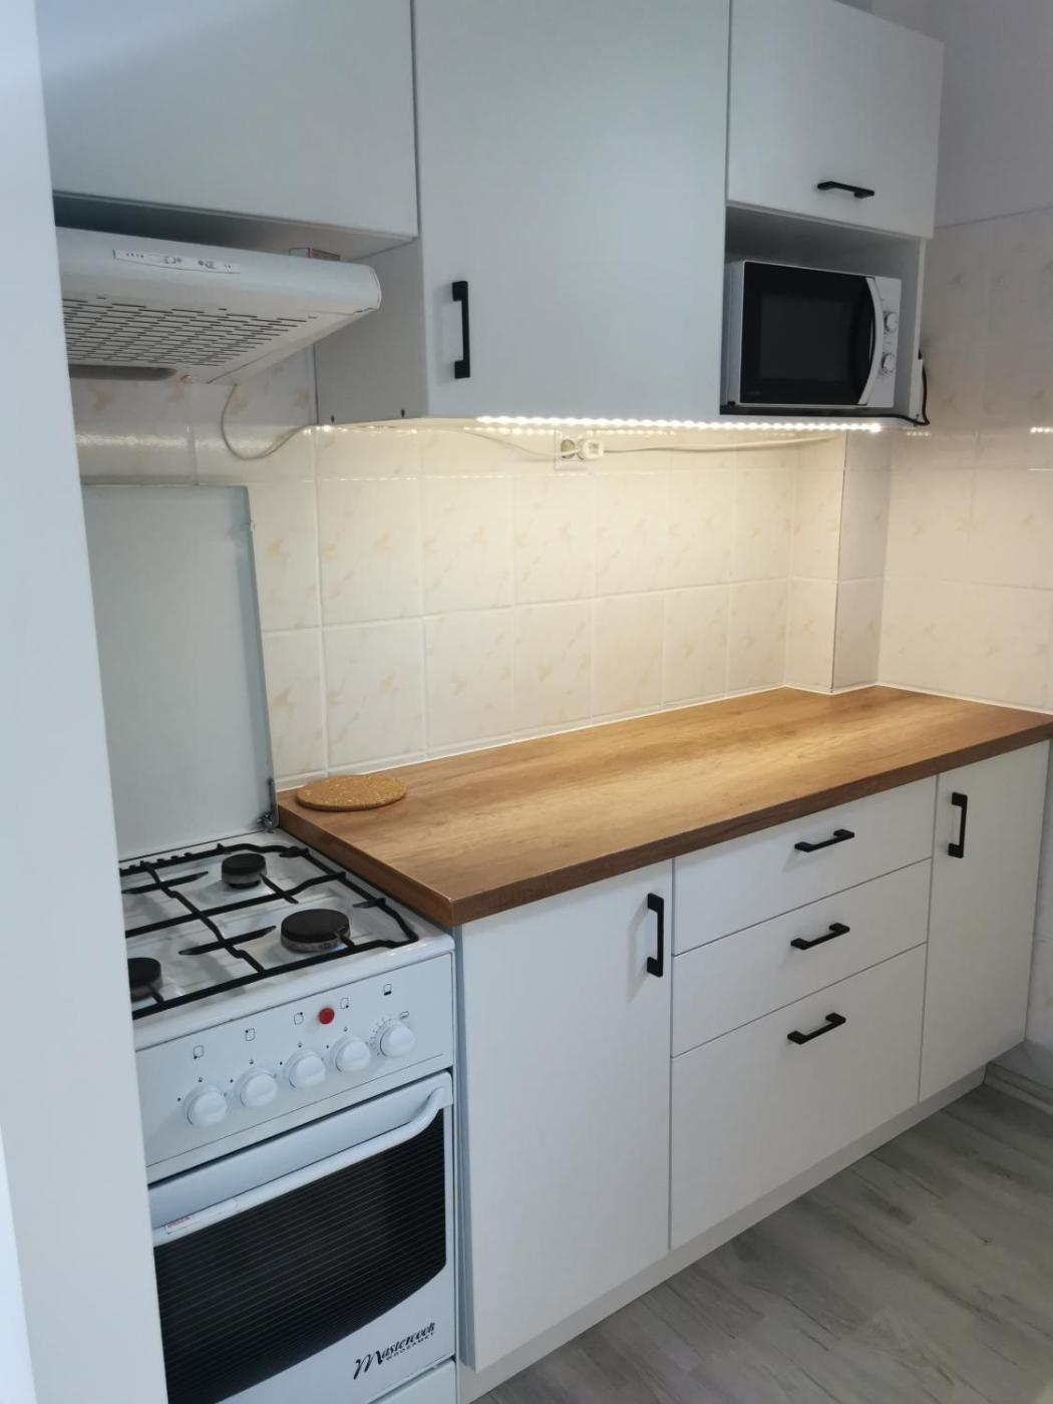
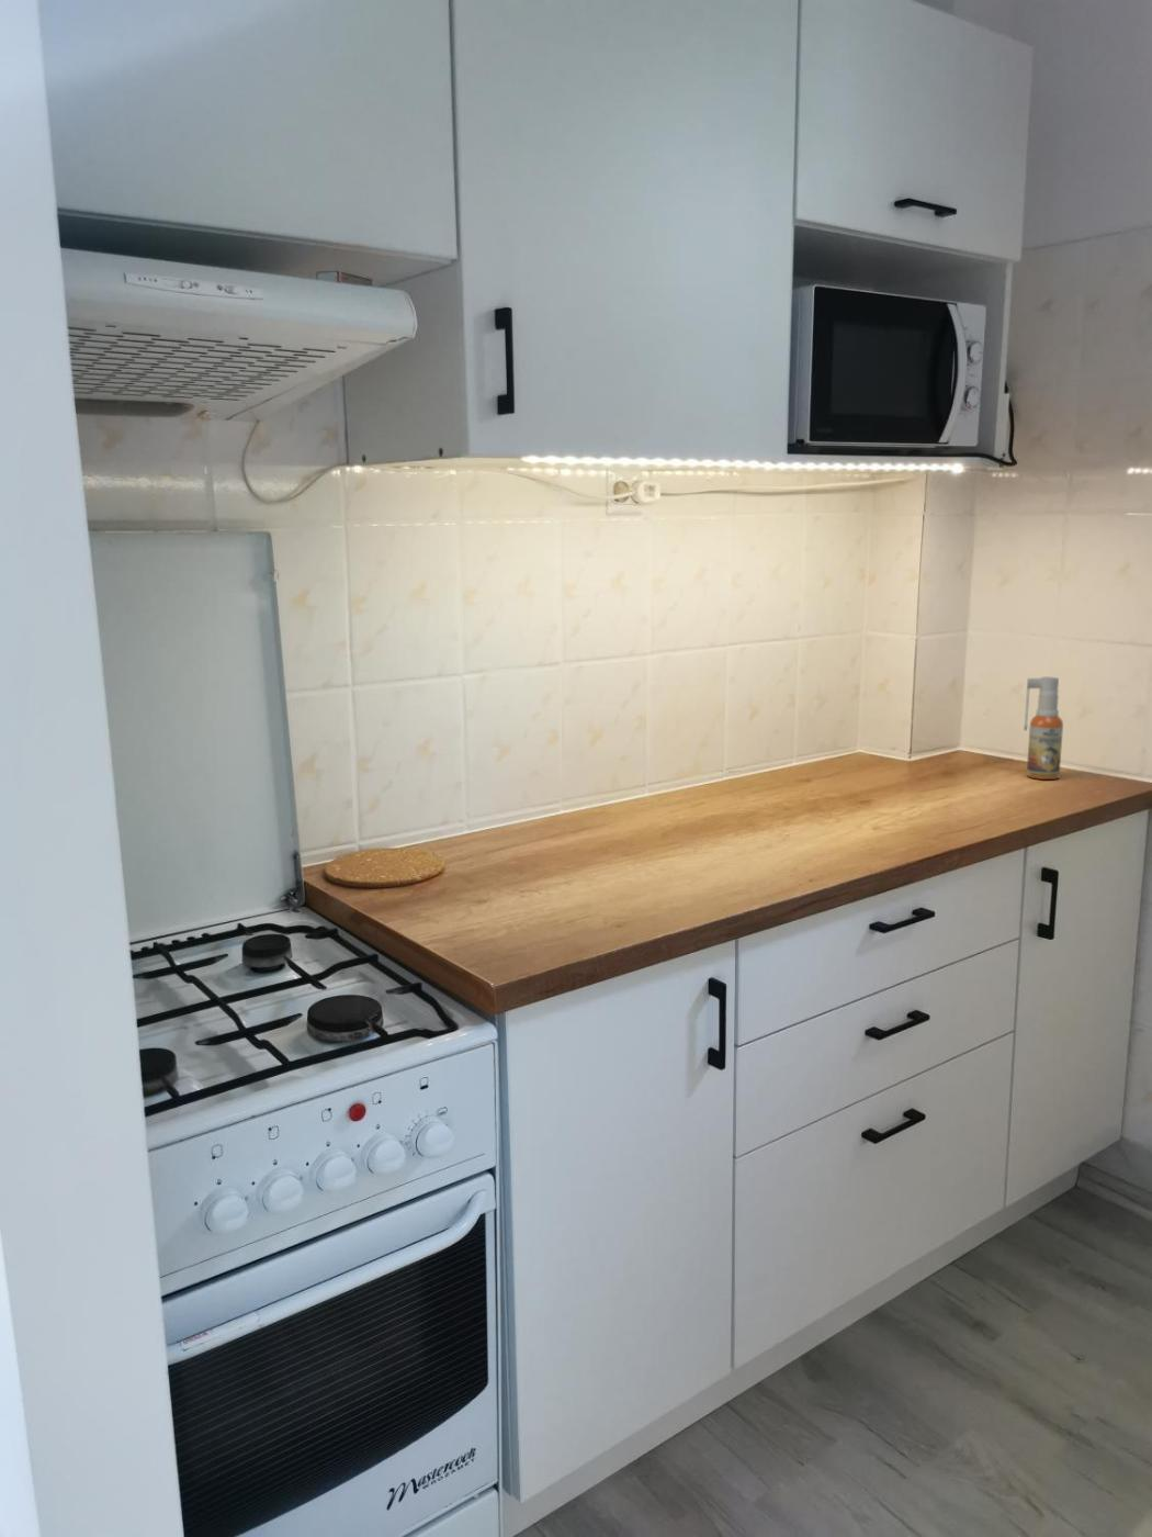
+ spray bottle [1023,677,1064,781]
